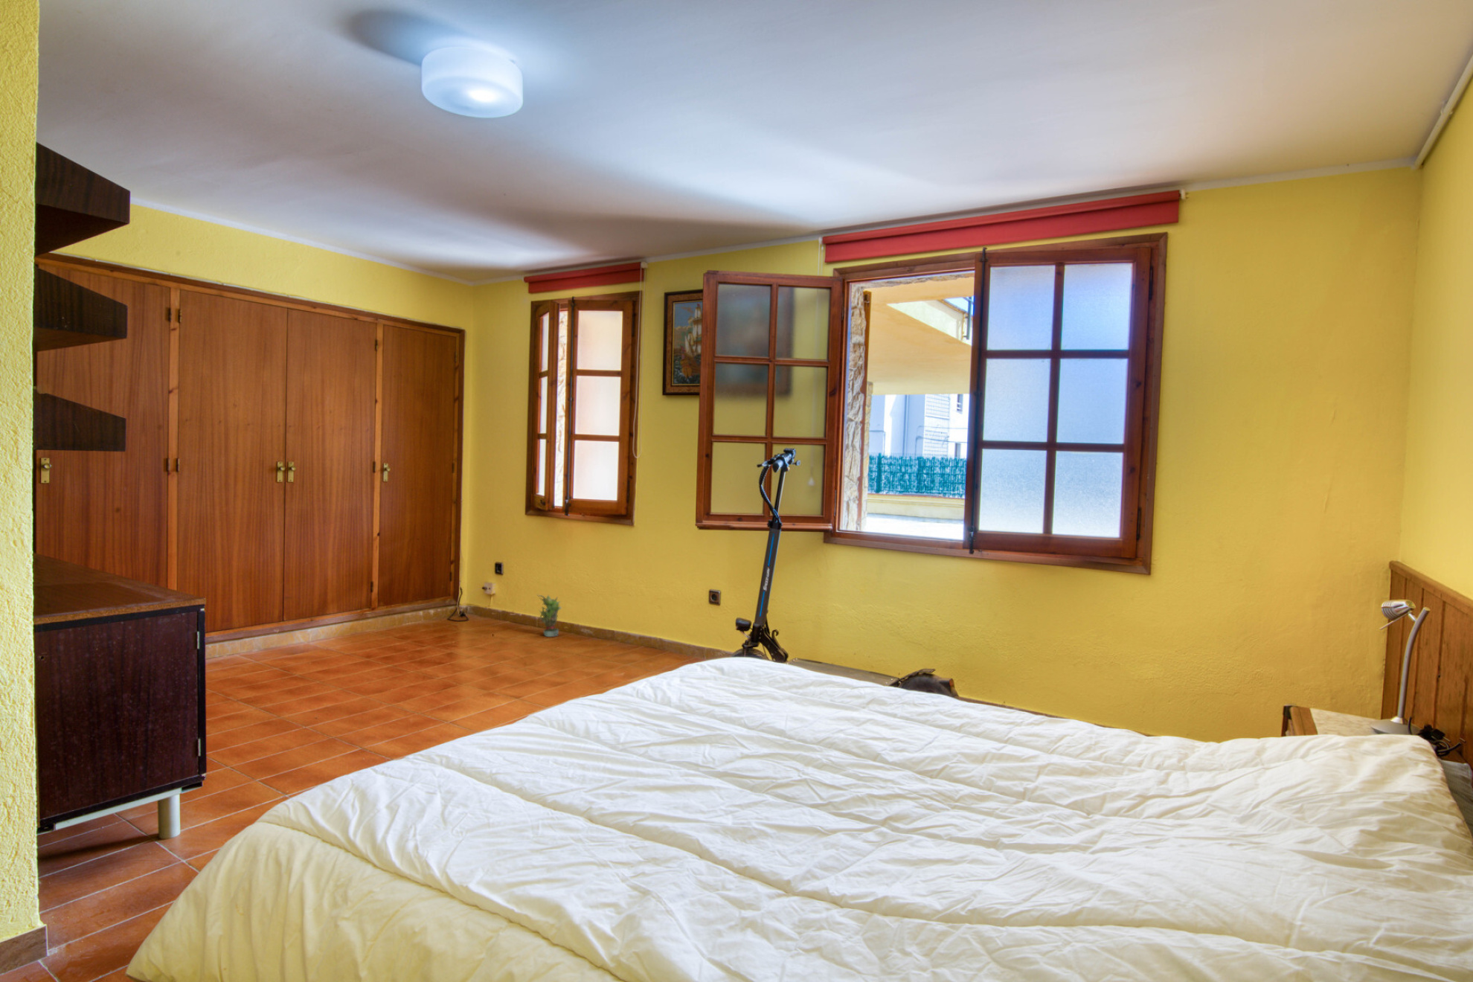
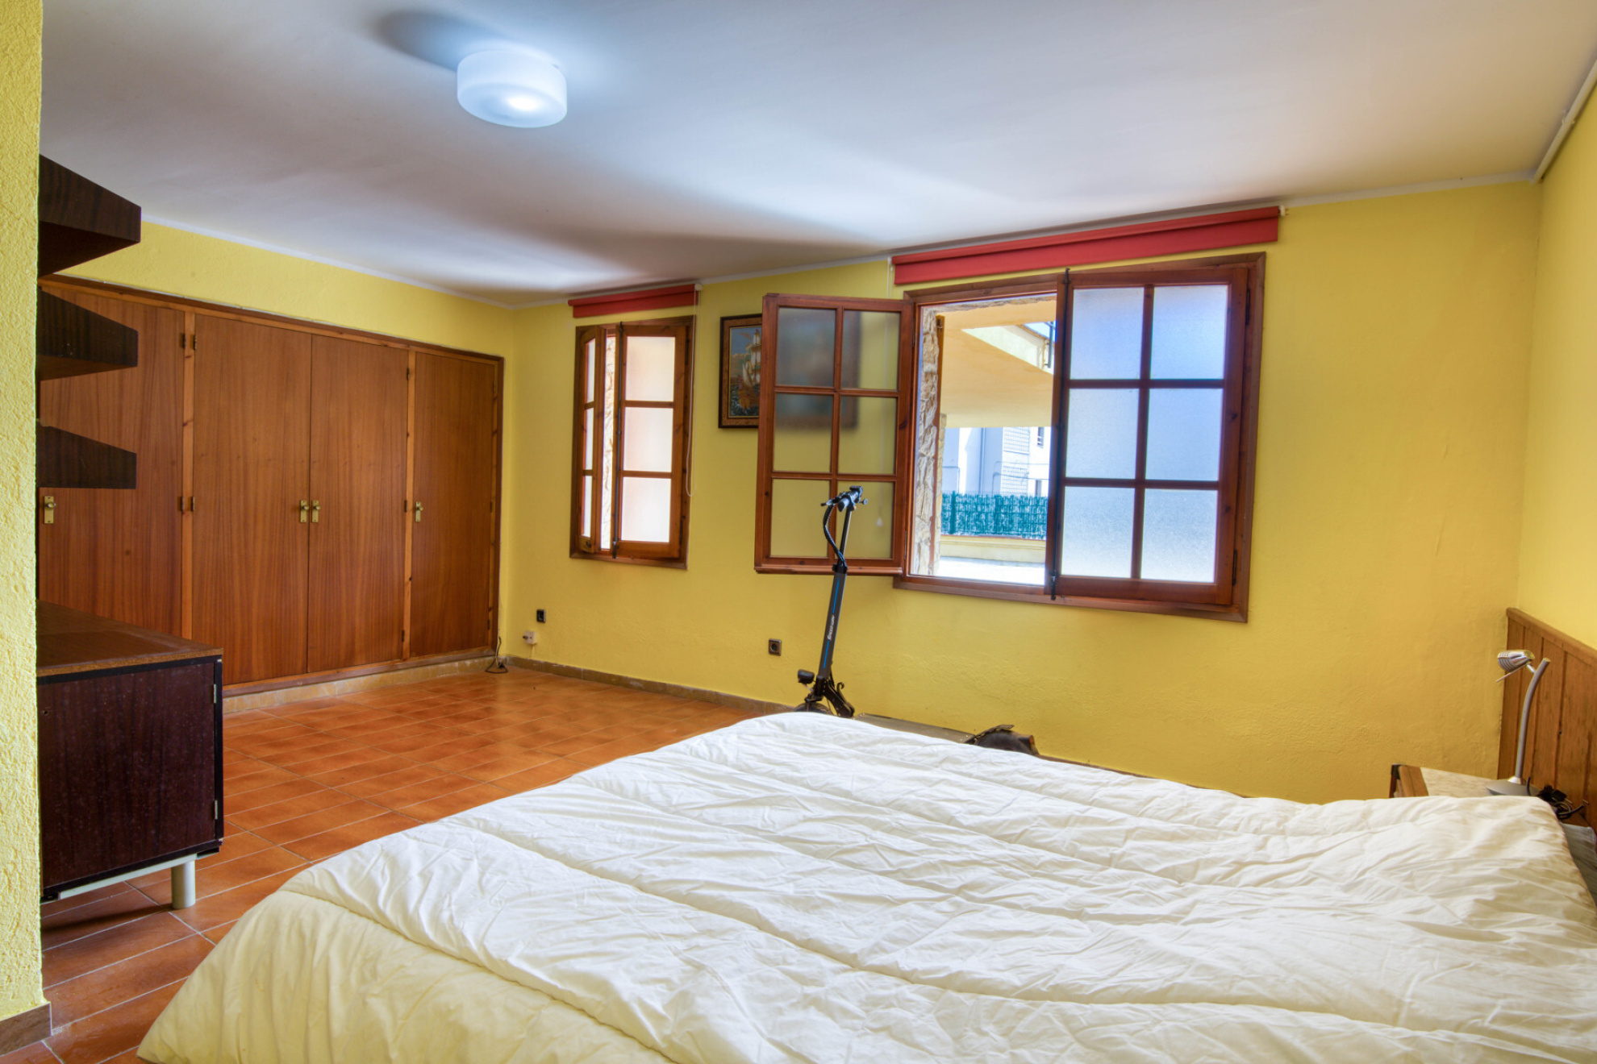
- potted plant [536,594,562,638]
